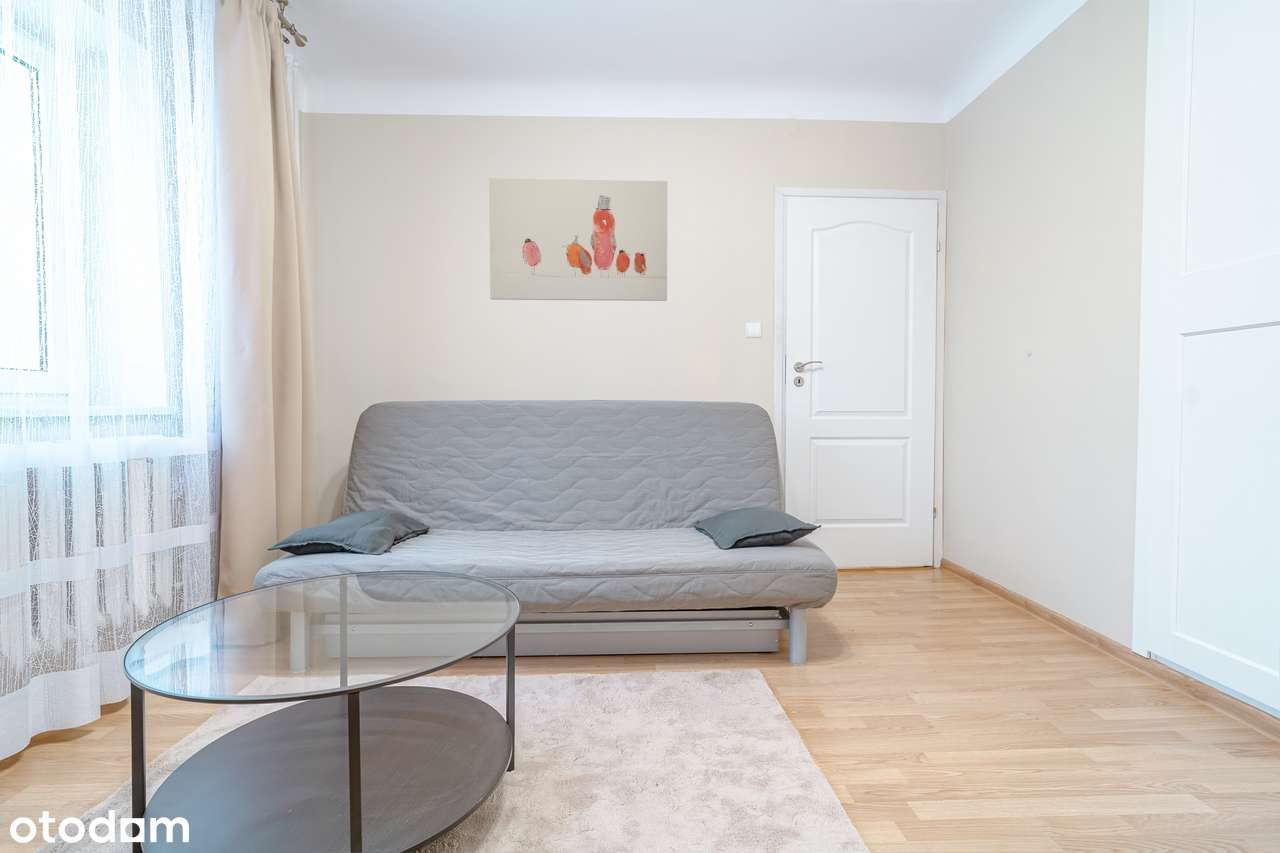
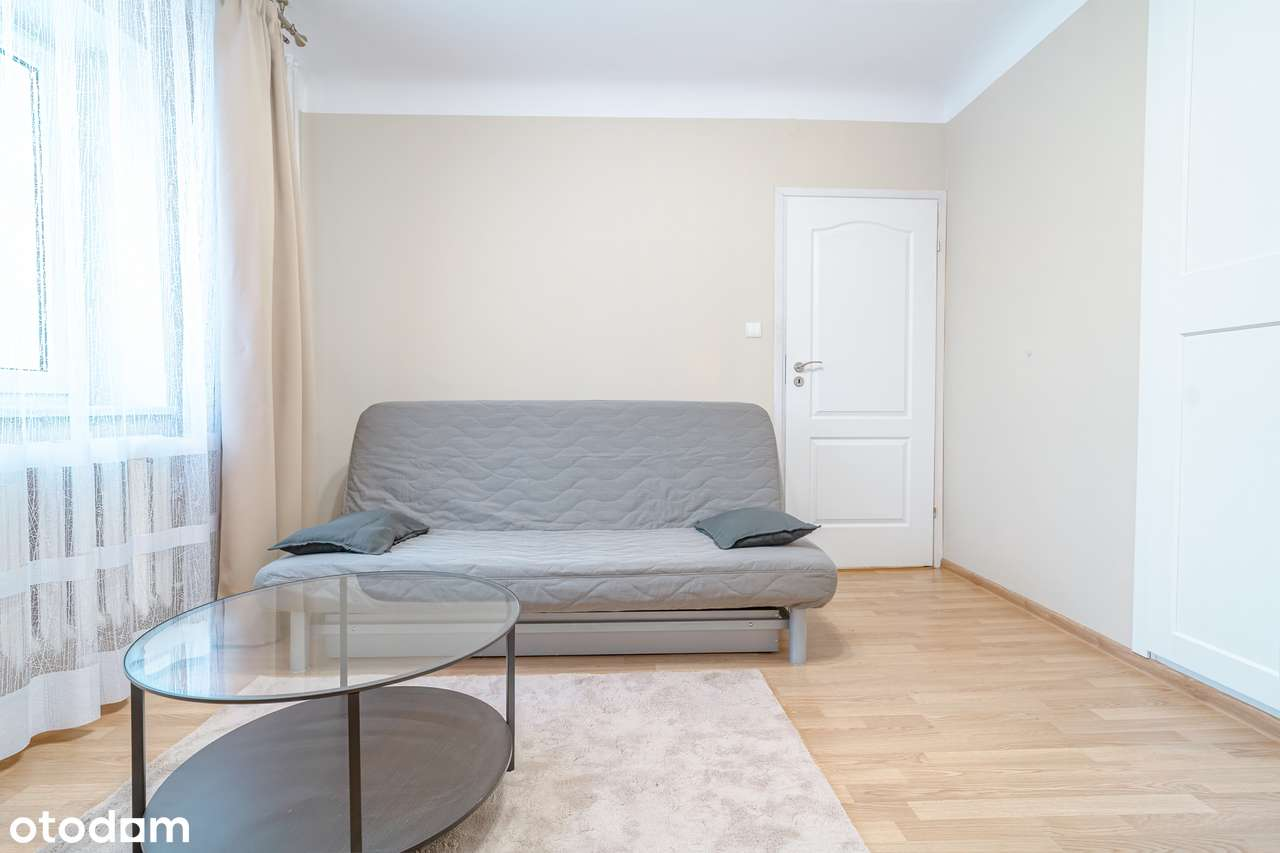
- wall art [488,177,668,302]
